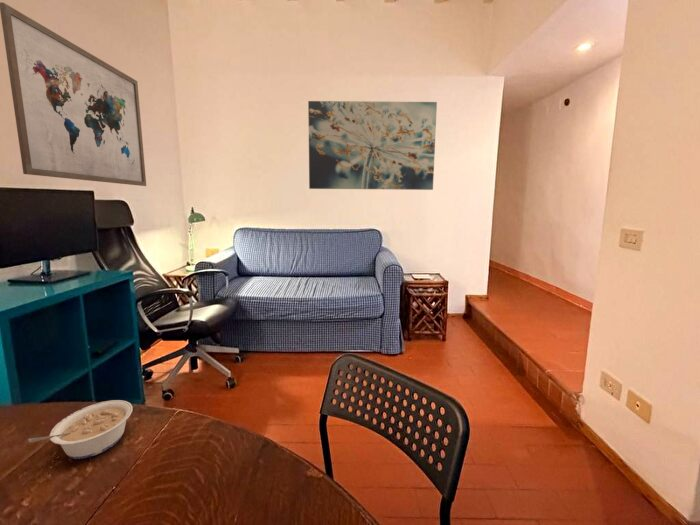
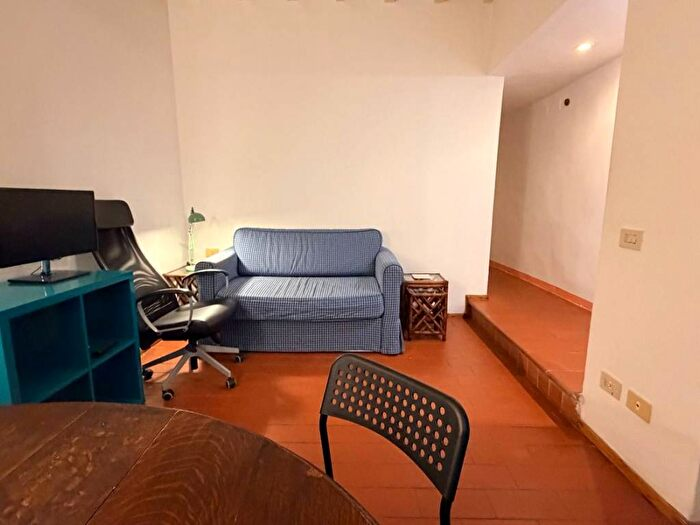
- wall art [307,100,438,191]
- legume [27,399,134,460]
- wall art [0,1,147,187]
